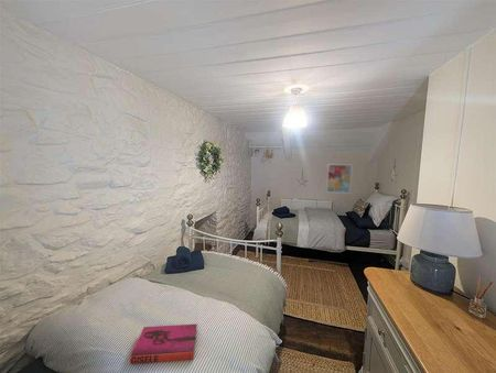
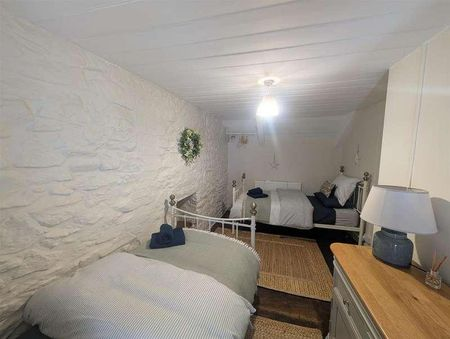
- hardback book [129,323,198,365]
- wall art [325,163,354,195]
